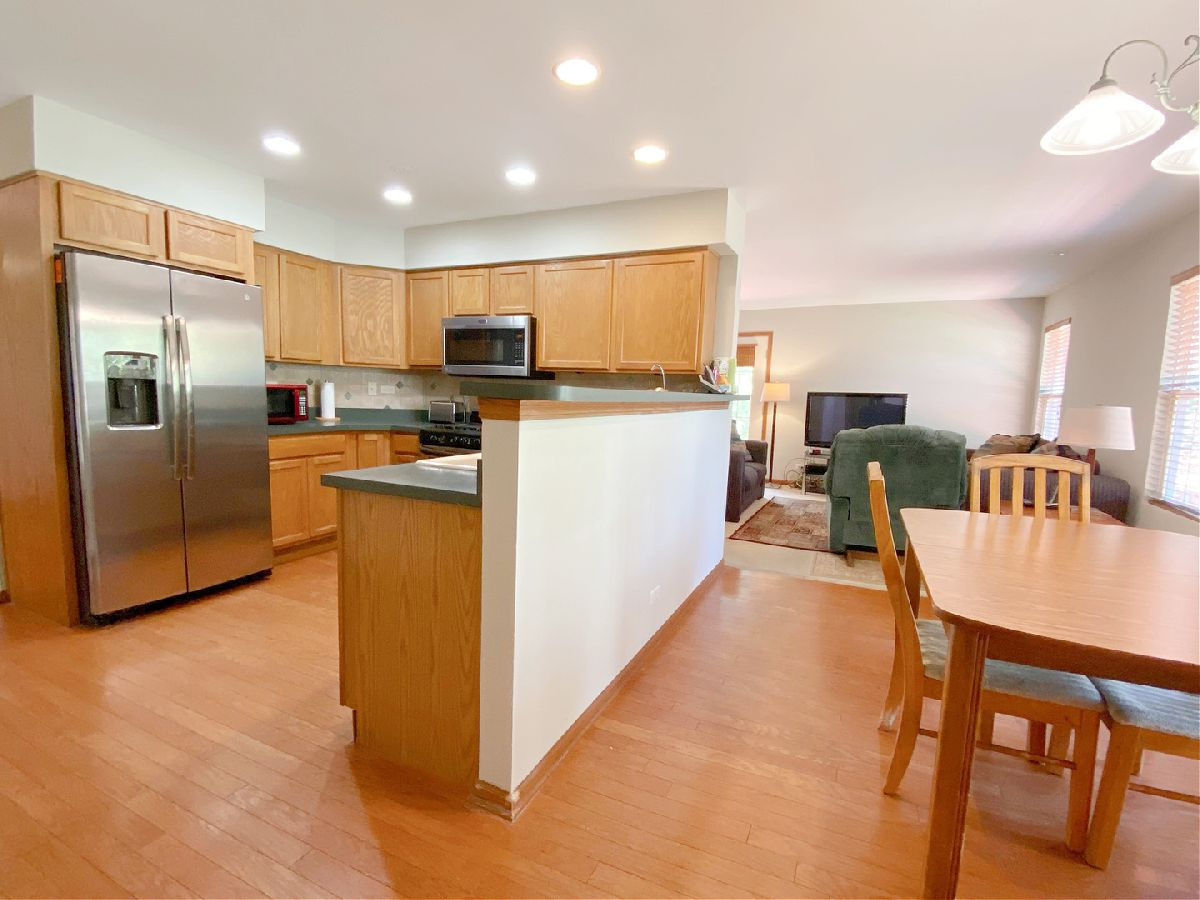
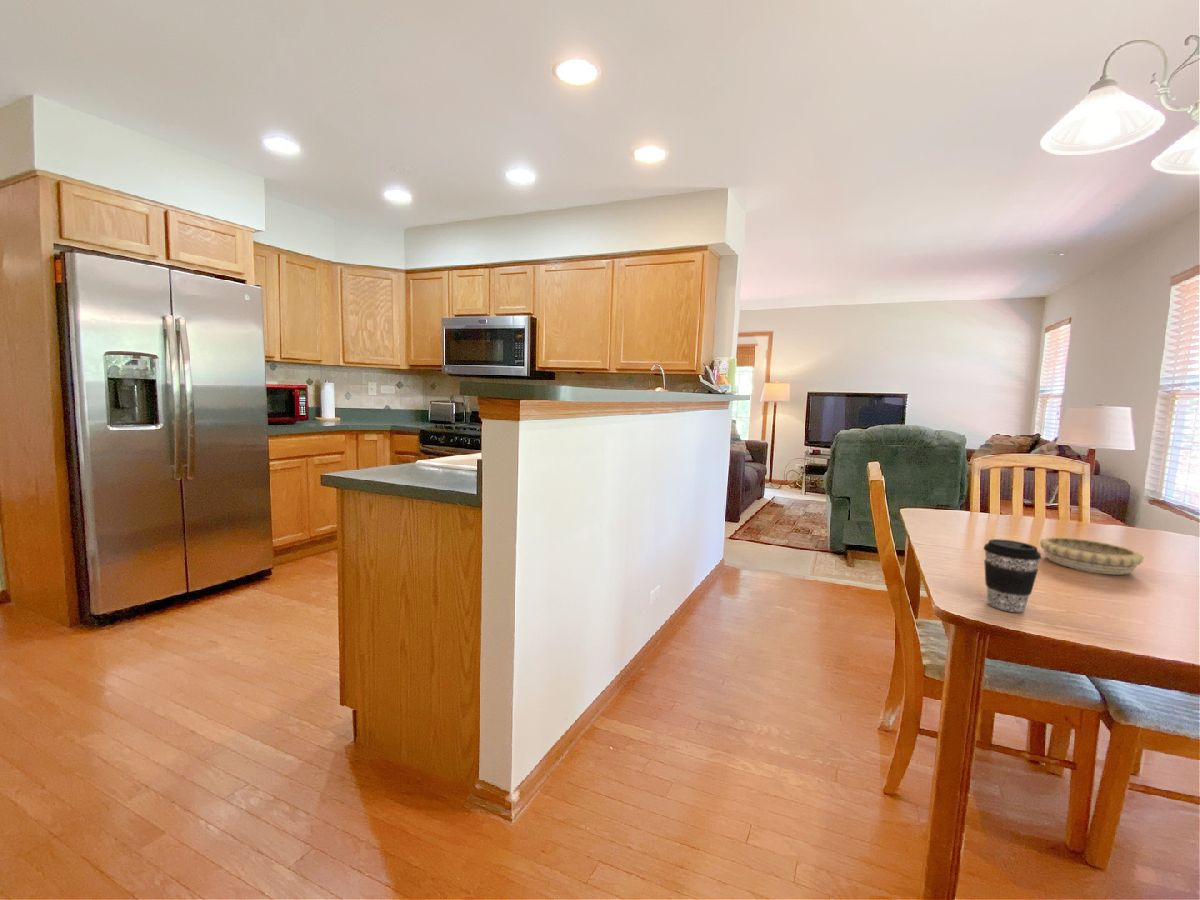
+ coffee cup [982,538,1042,613]
+ decorative bowl [1039,536,1145,576]
